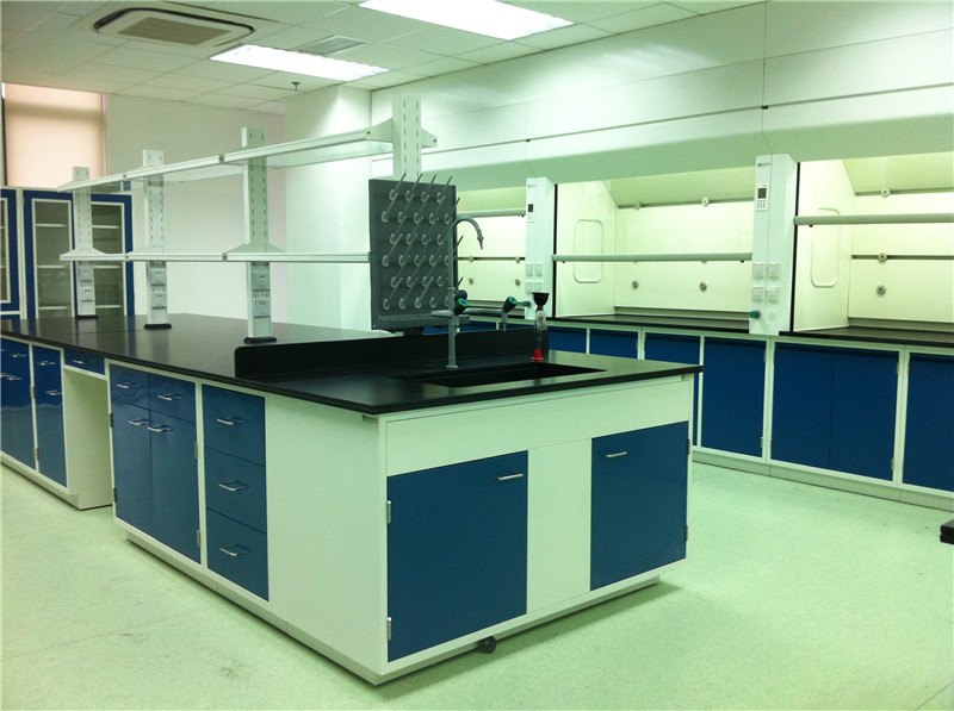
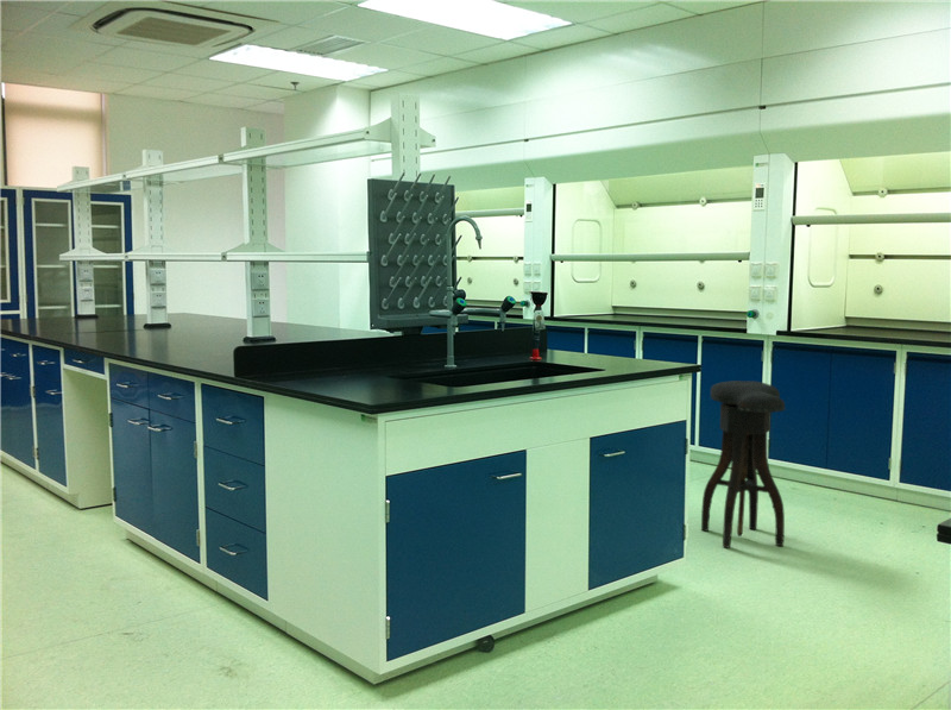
+ stool [700,379,786,549]
